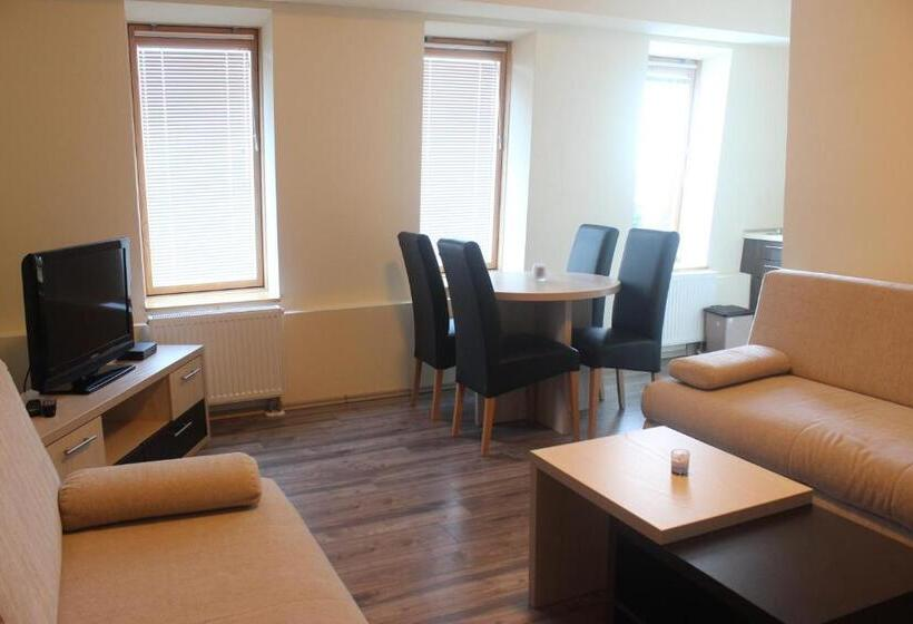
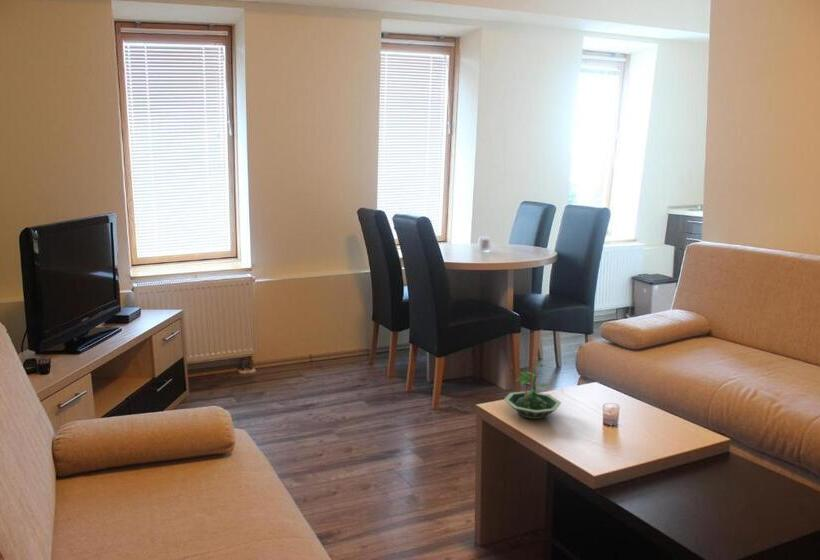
+ terrarium [503,362,562,420]
